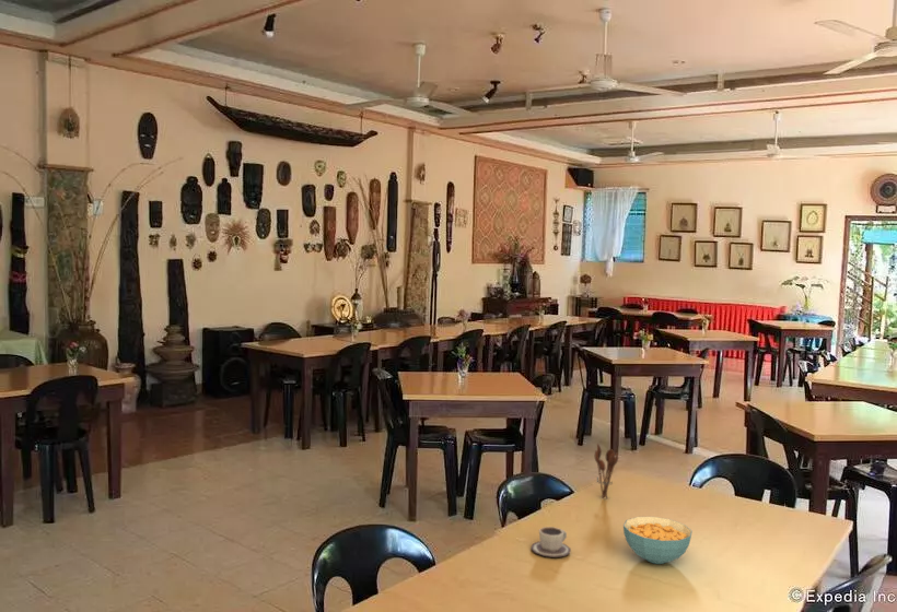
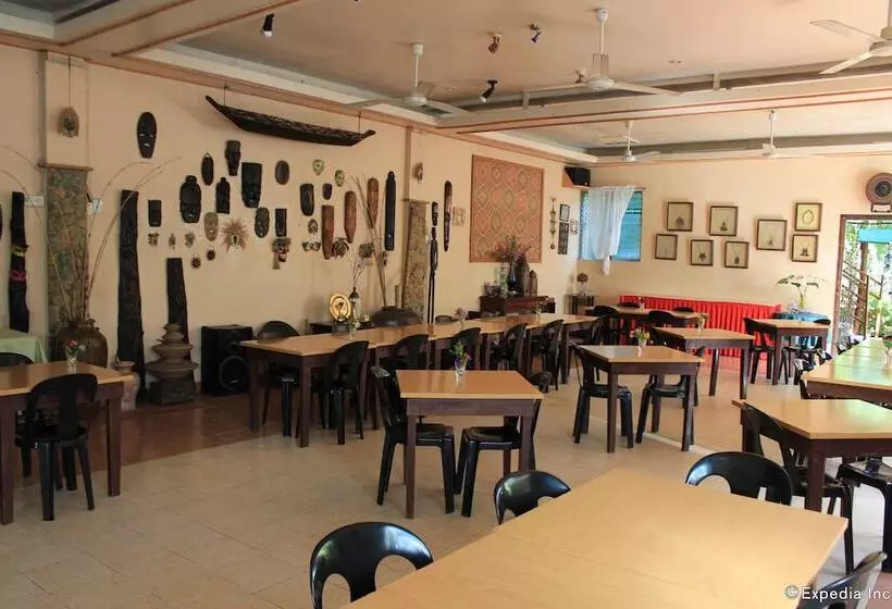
- utensil holder [594,443,619,499]
- cup [531,526,572,558]
- cereal bowl [622,516,694,565]
